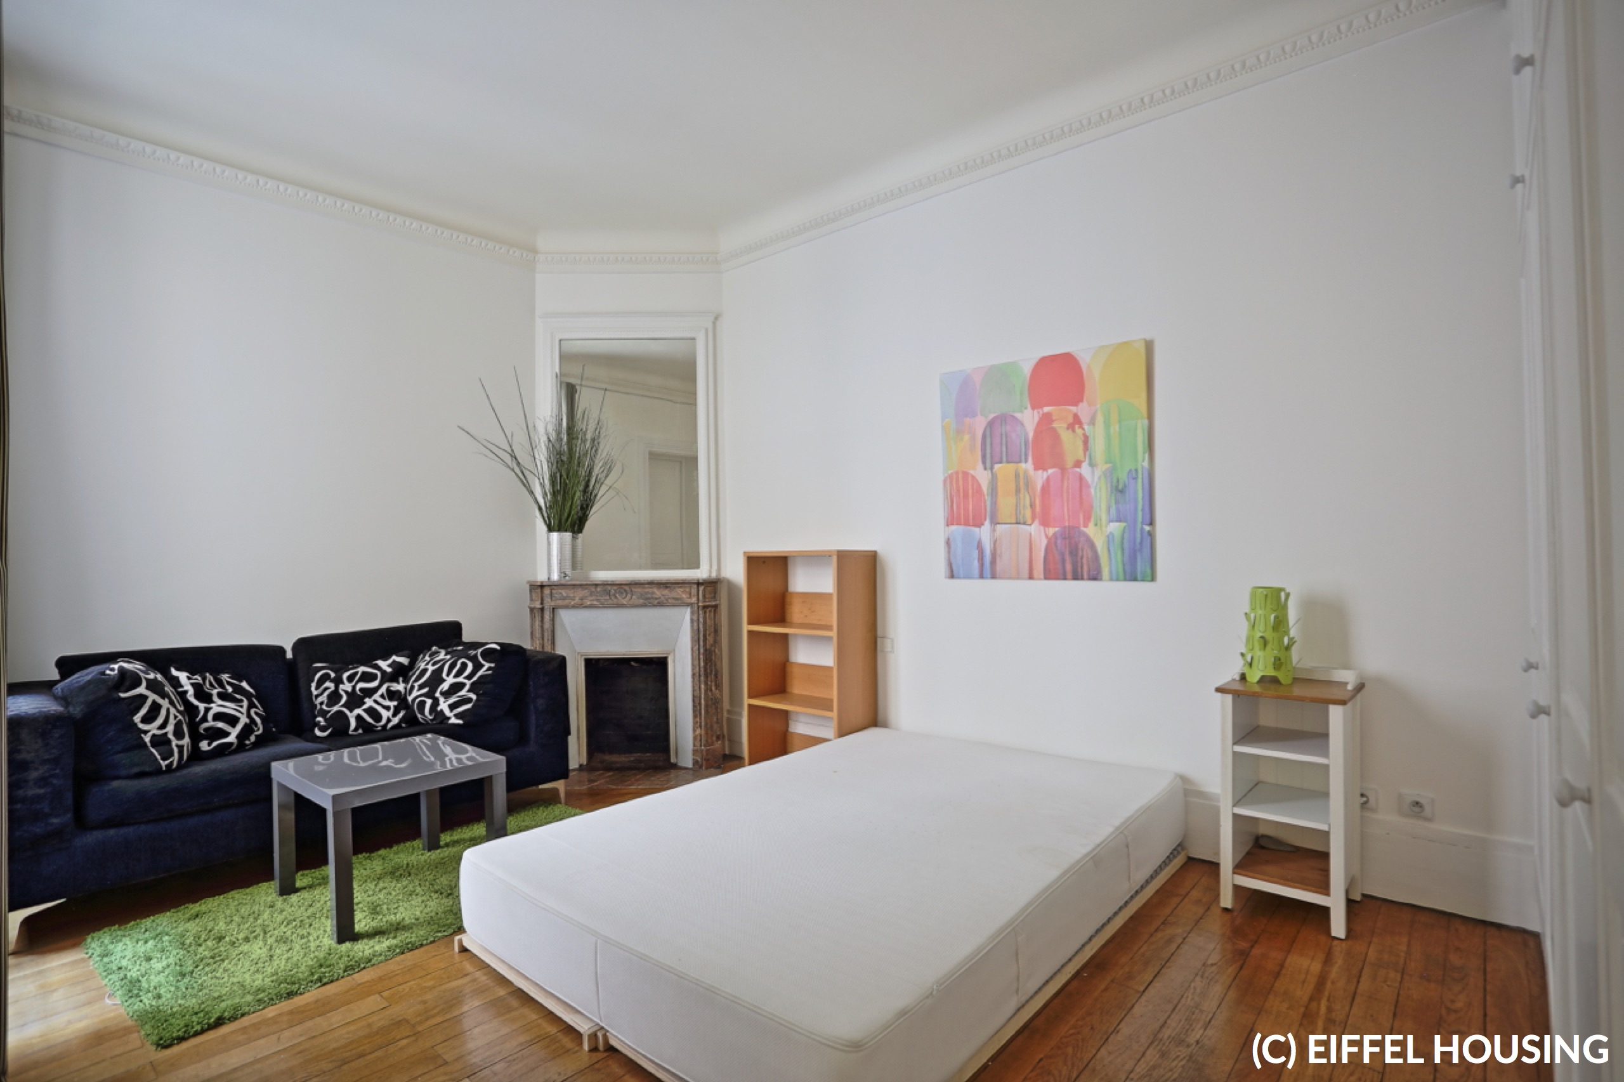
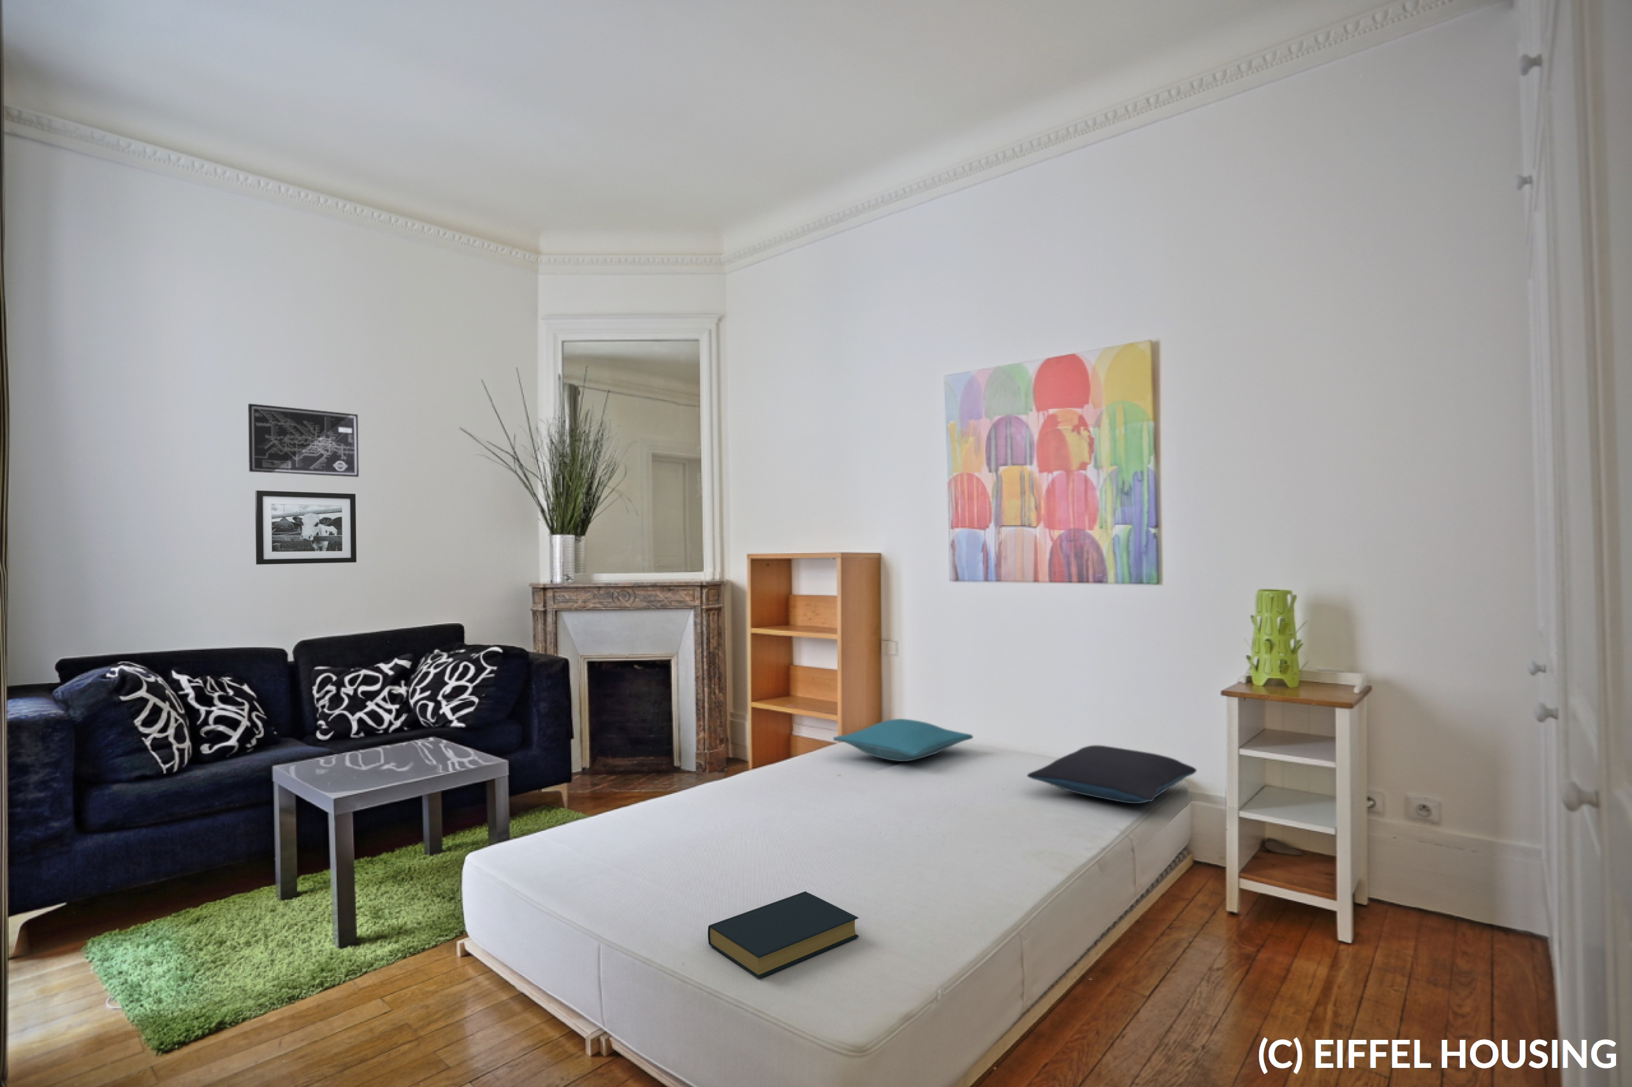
+ wall art [248,403,359,478]
+ hardback book [707,890,859,979]
+ pillow [1027,744,1198,804]
+ picture frame [255,490,357,565]
+ pillow [832,718,974,762]
